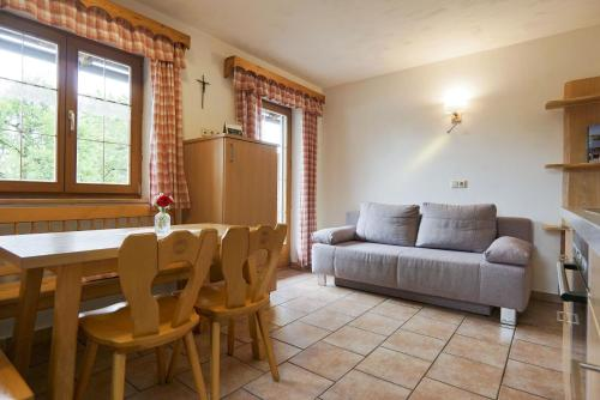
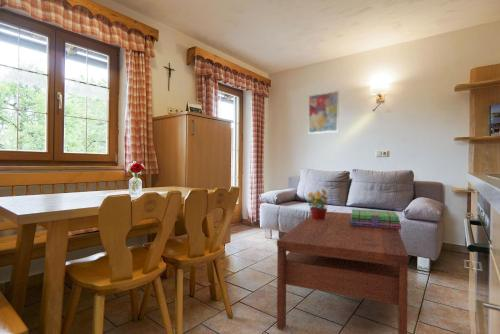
+ wall art [307,90,340,135]
+ coffee table [276,211,409,334]
+ stack of books [351,208,402,230]
+ flowerpot [306,188,329,220]
